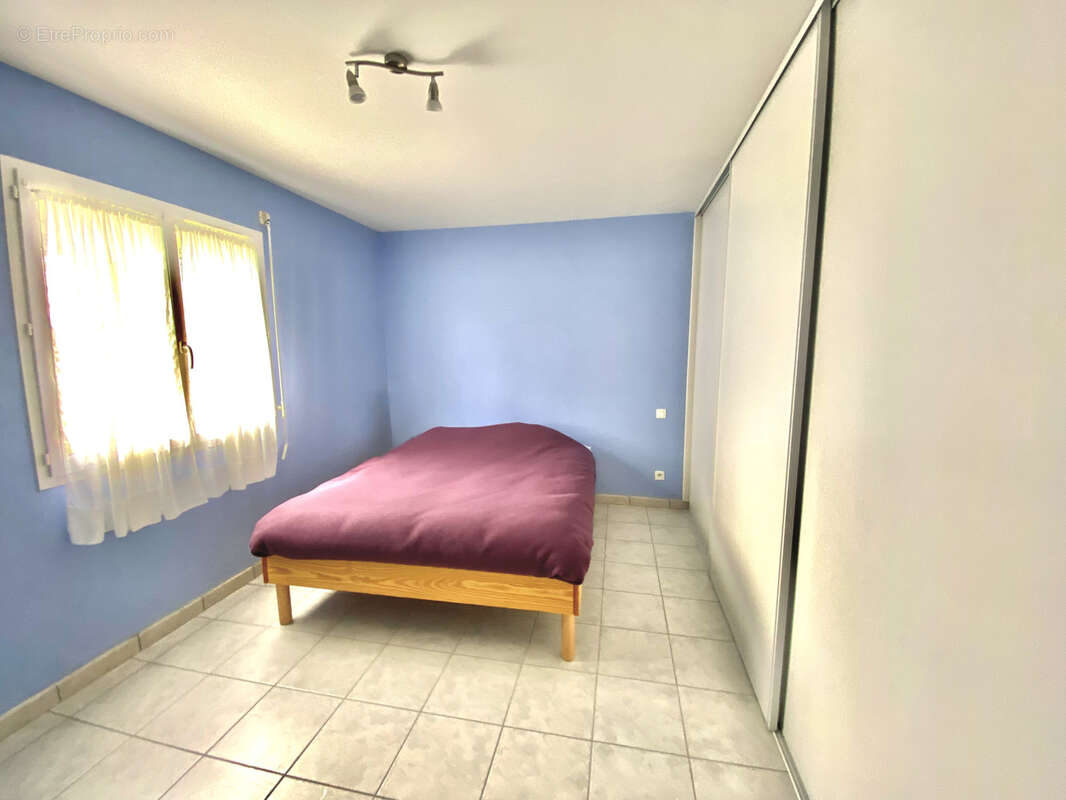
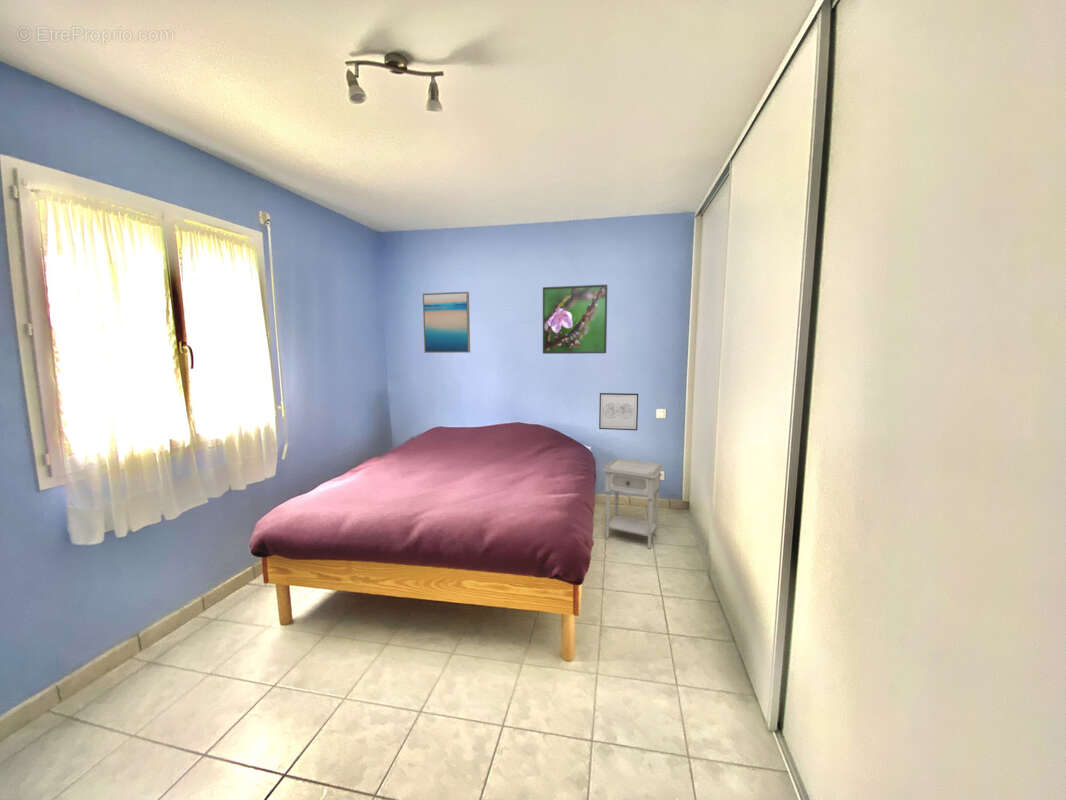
+ nightstand [602,457,664,550]
+ wall art [422,291,471,354]
+ wall art [598,392,639,431]
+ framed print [542,284,608,355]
